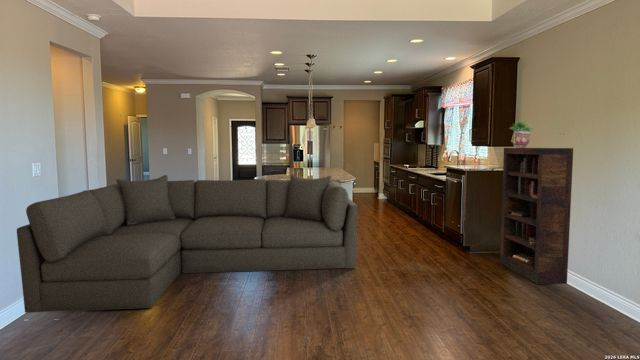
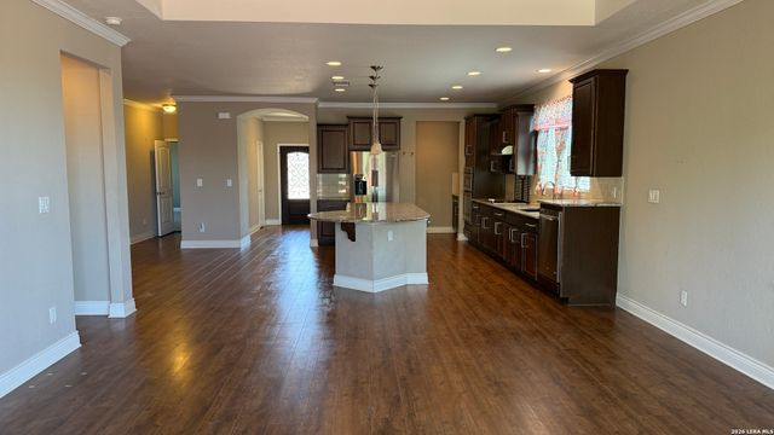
- sofa [16,174,359,314]
- bookcase [499,147,574,285]
- potted plant [508,119,535,148]
